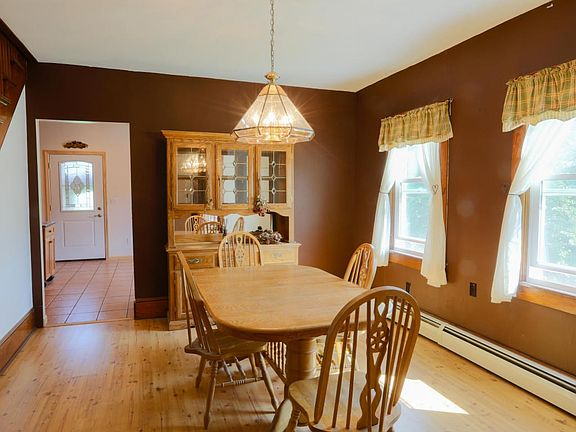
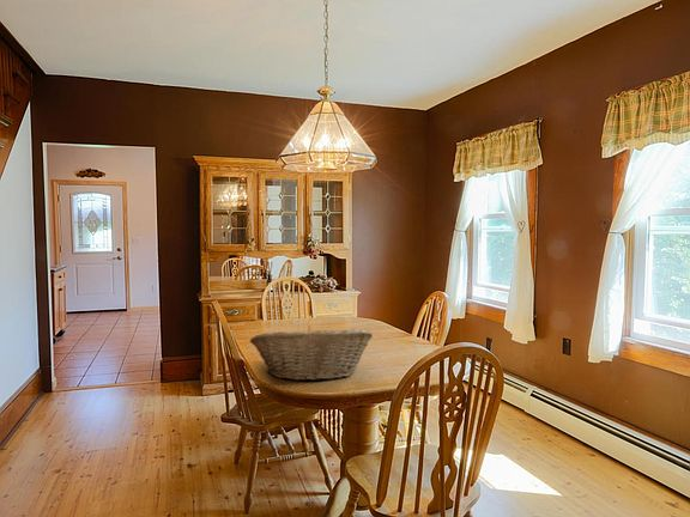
+ fruit basket [249,324,374,382]
